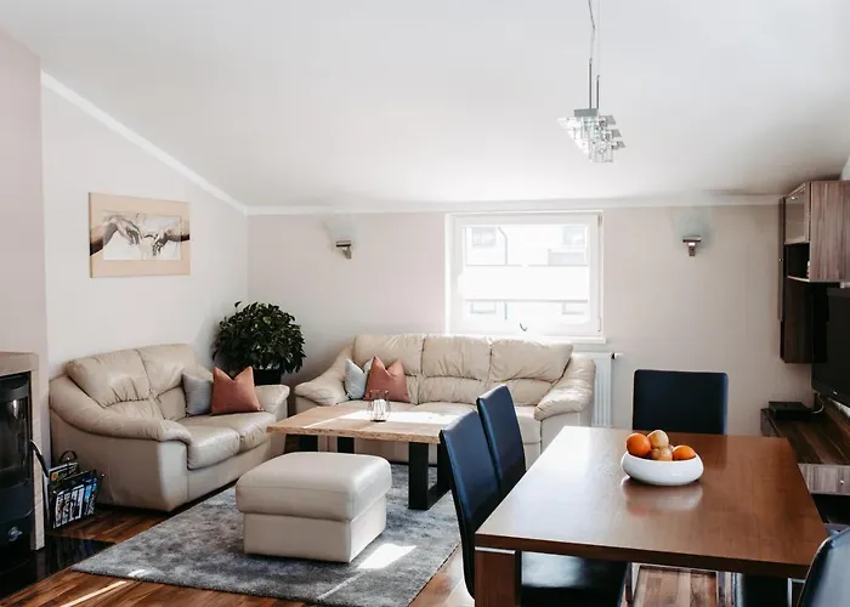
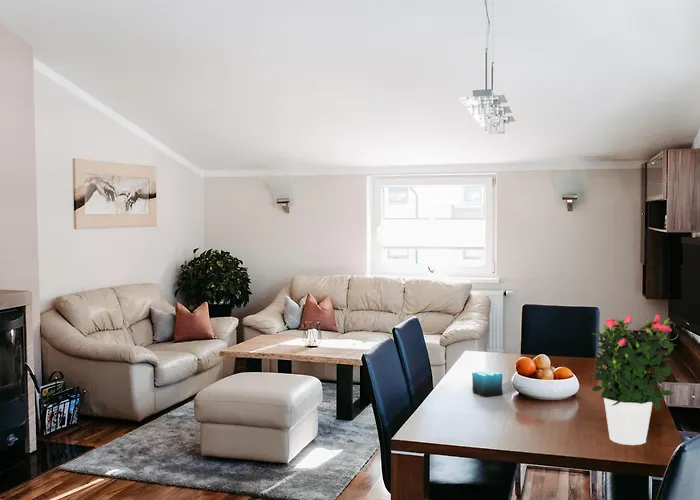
+ potted flower [590,314,676,446]
+ candle [471,369,504,398]
